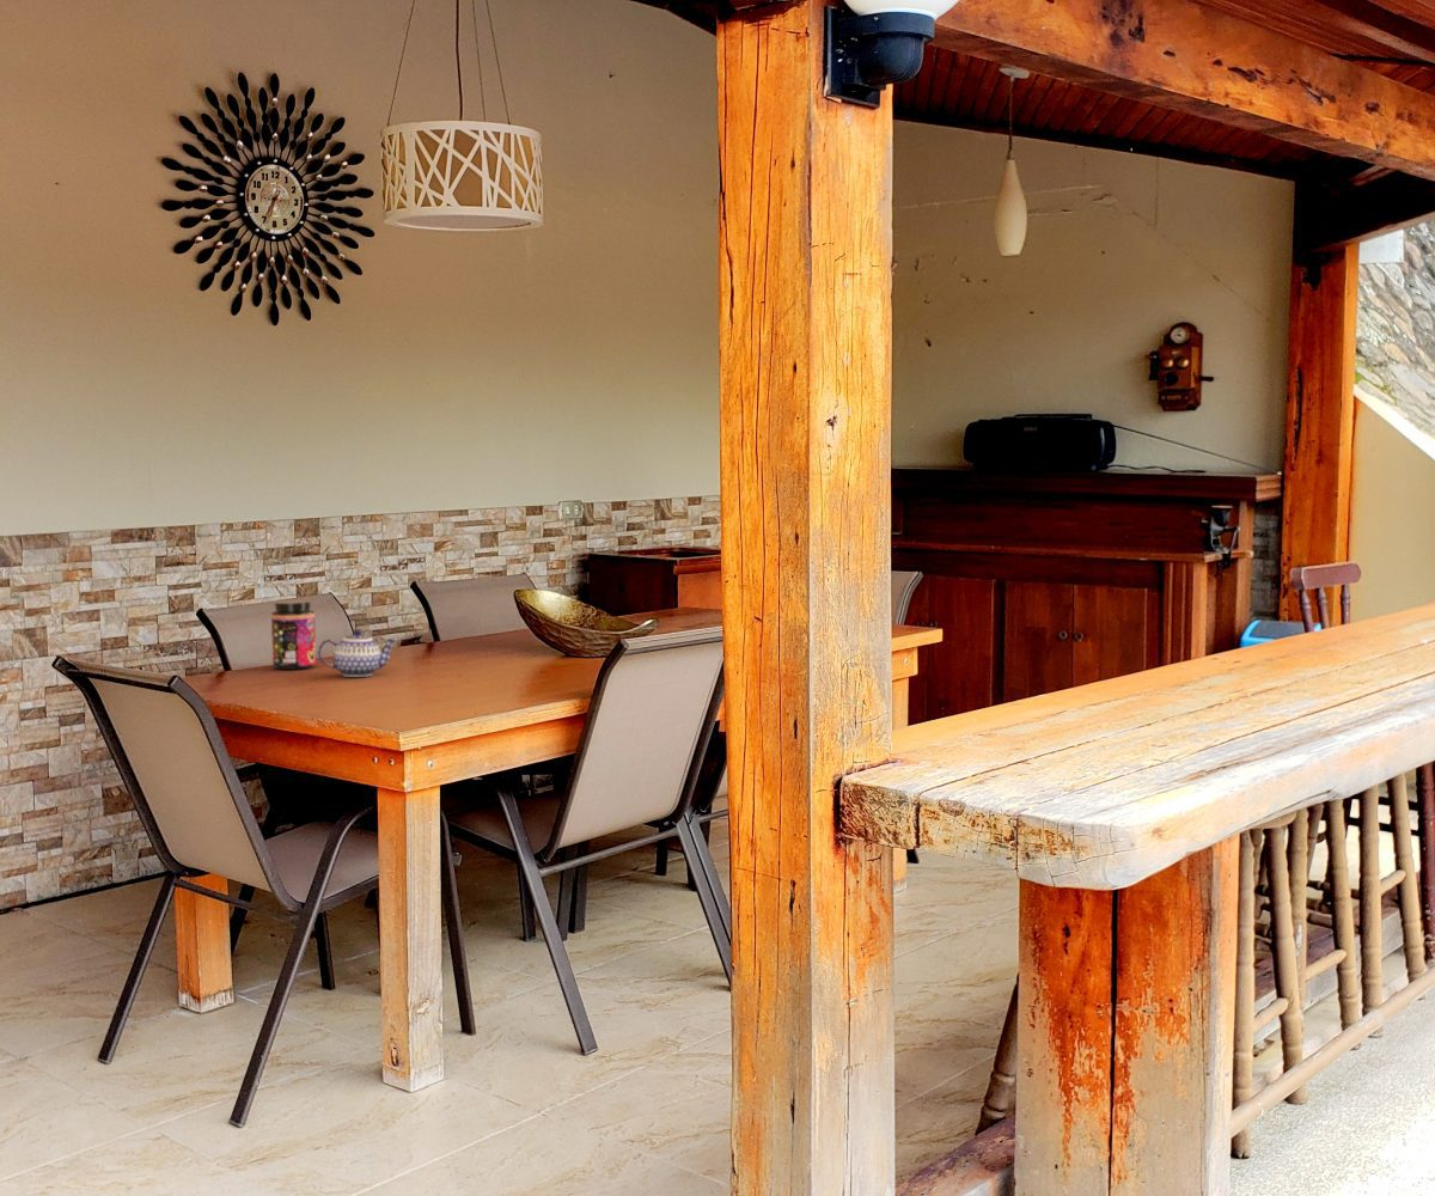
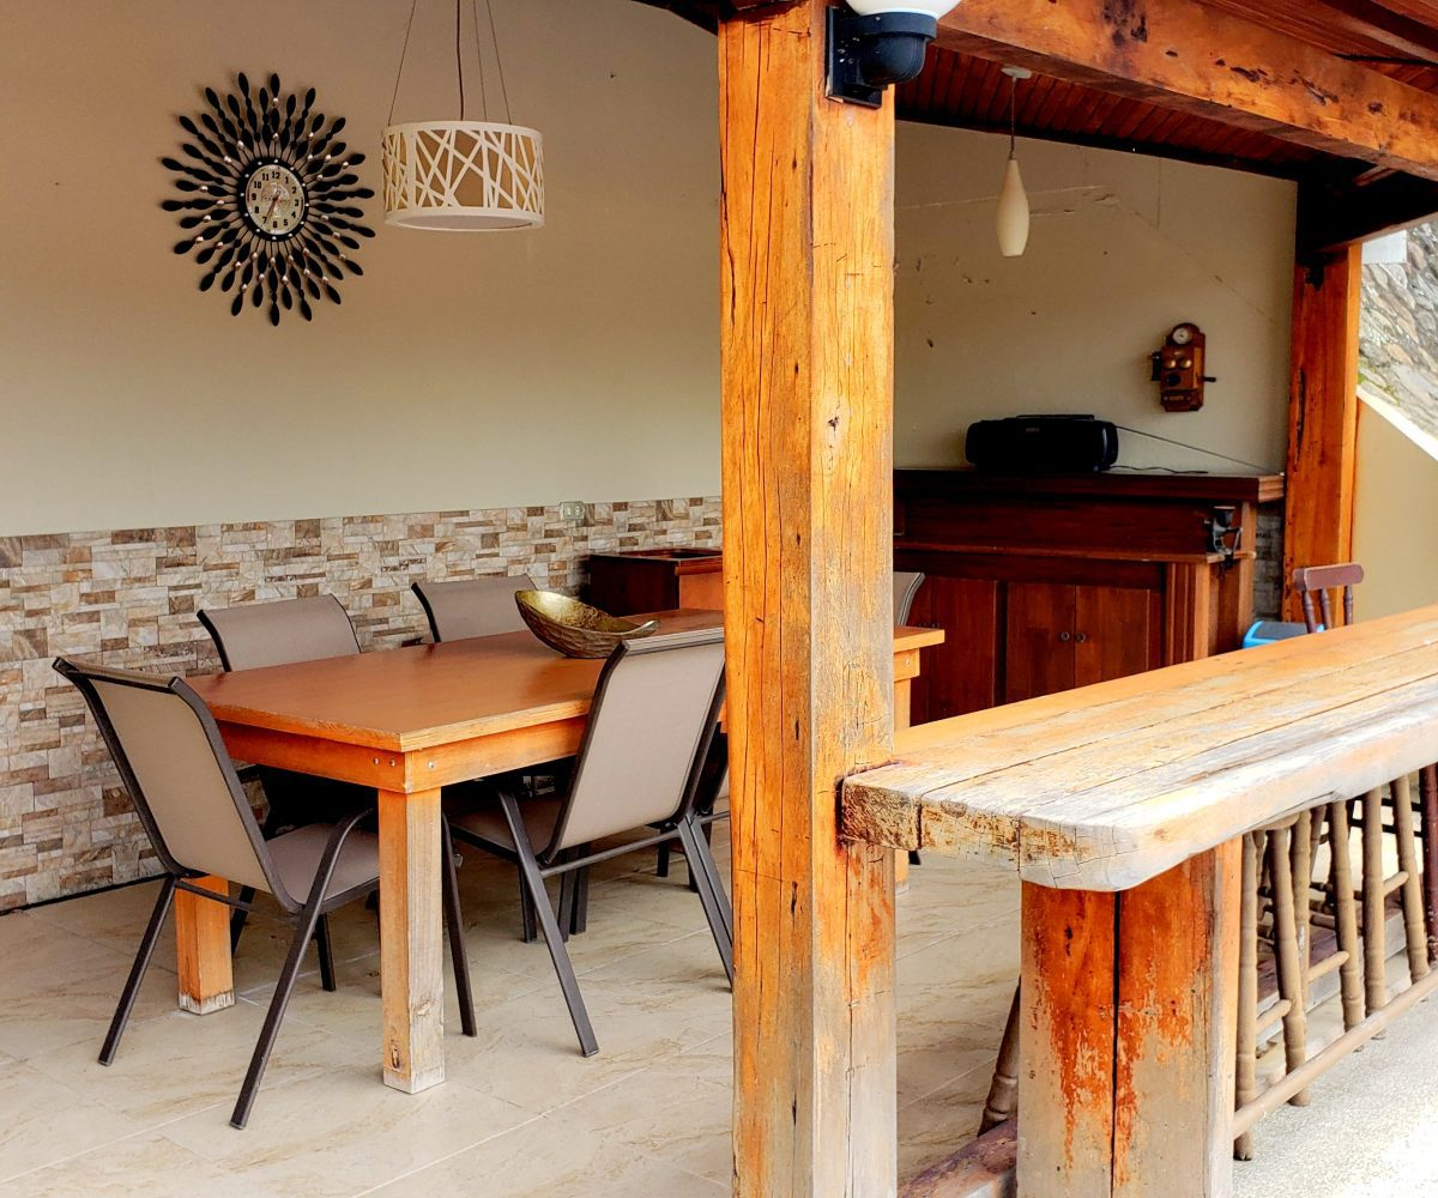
- jar [270,599,317,671]
- teapot [317,628,397,678]
